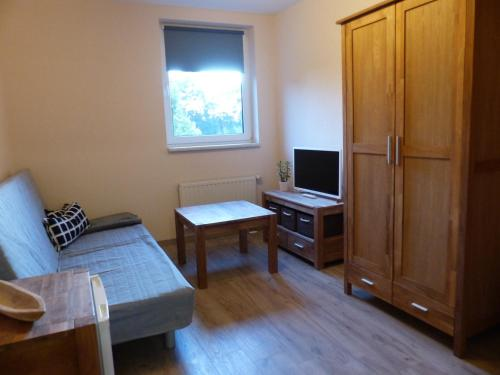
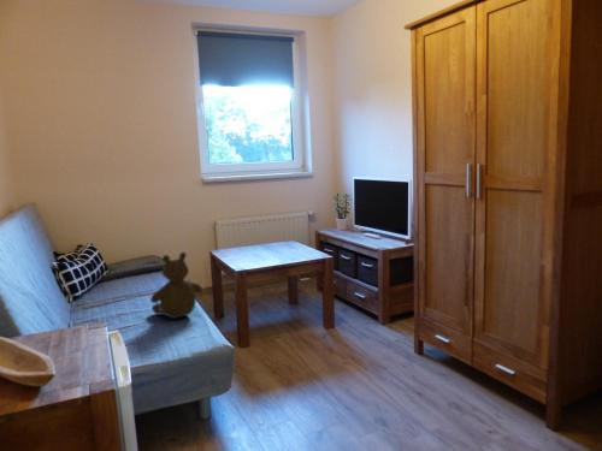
+ teddy bear [149,251,203,320]
